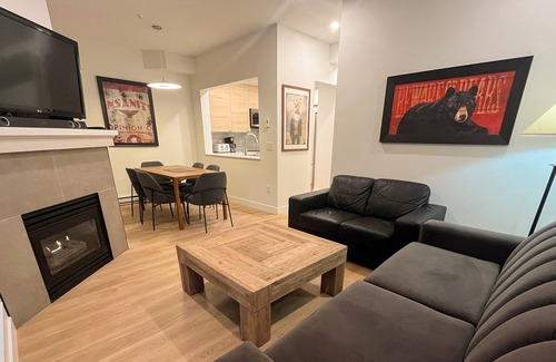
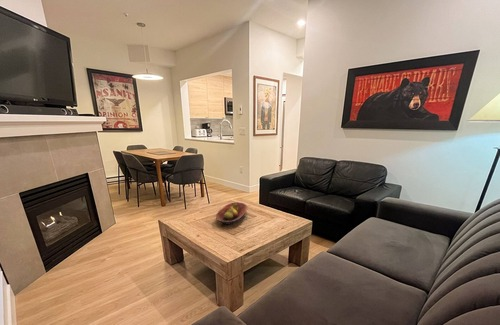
+ fruit bowl [215,201,248,226]
